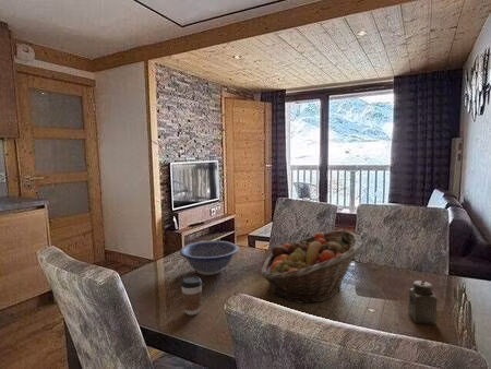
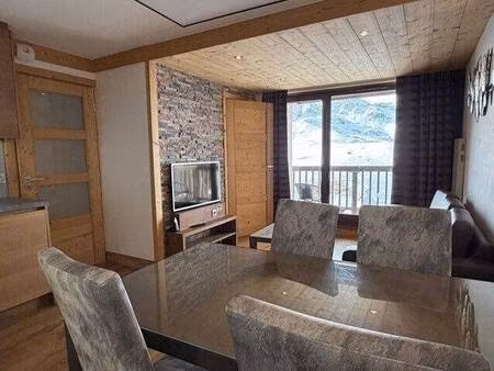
- decorative bowl [179,240,240,276]
- coffee cup [180,275,203,317]
- salt shaker [407,279,438,325]
- fruit basket [260,229,363,306]
